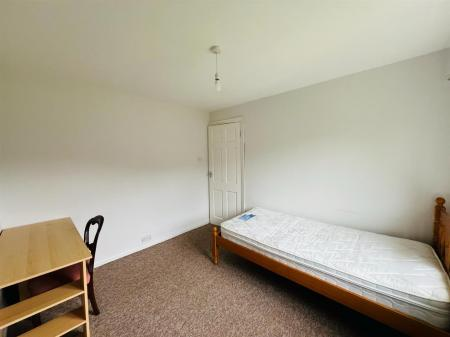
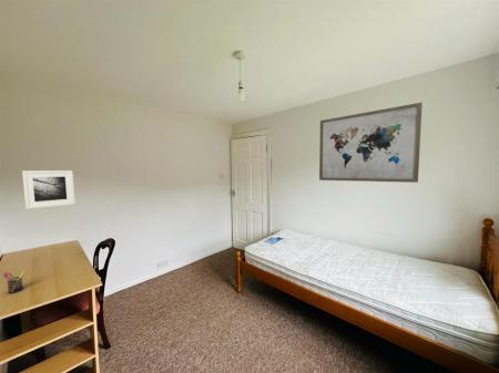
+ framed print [21,169,77,210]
+ wall art [318,101,424,184]
+ pen holder [2,269,26,294]
